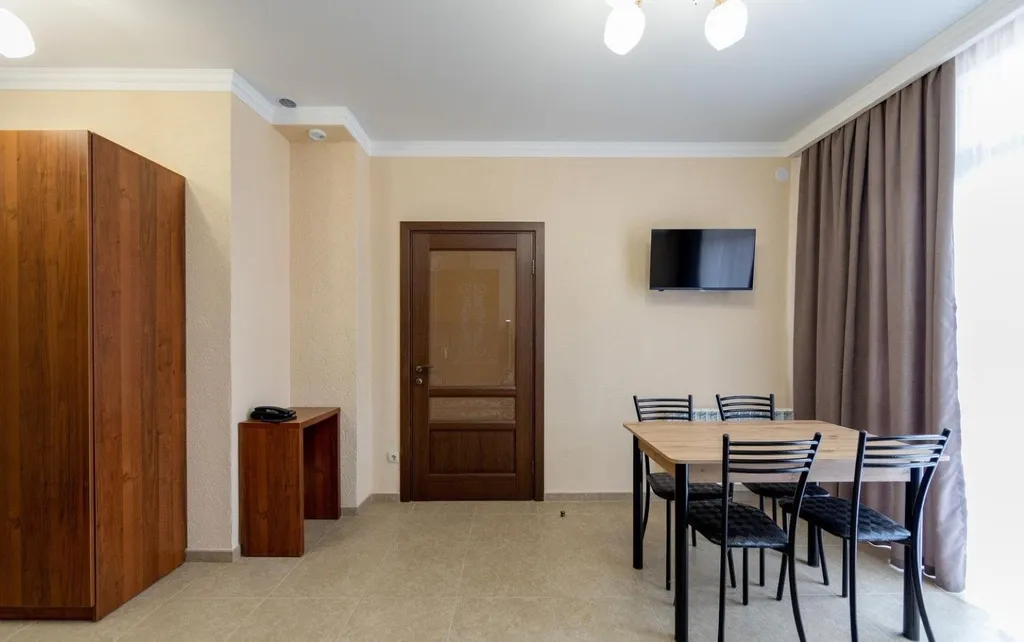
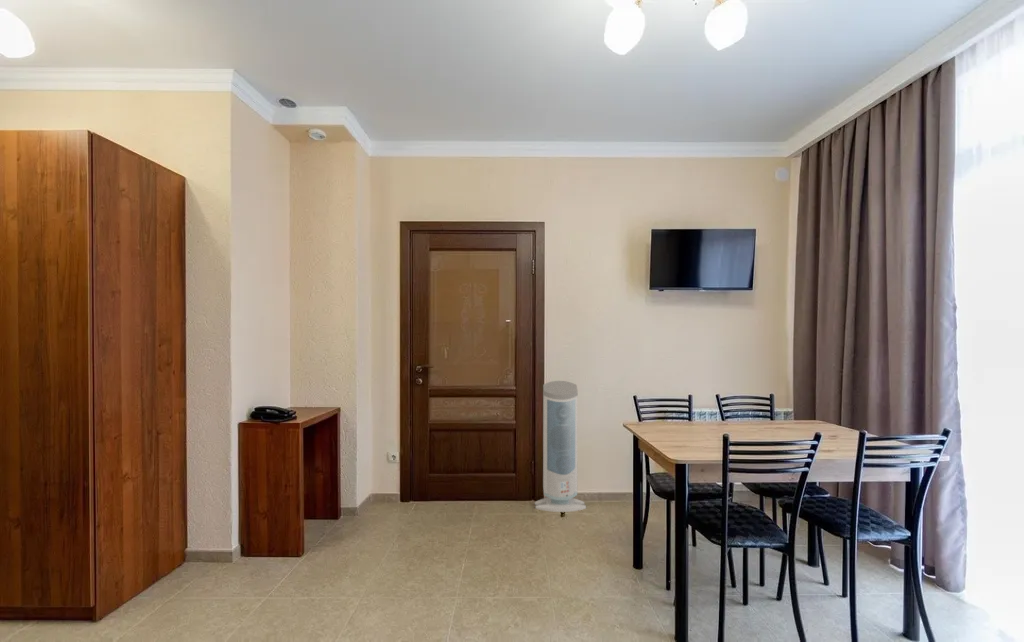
+ air purifier [534,380,587,513]
